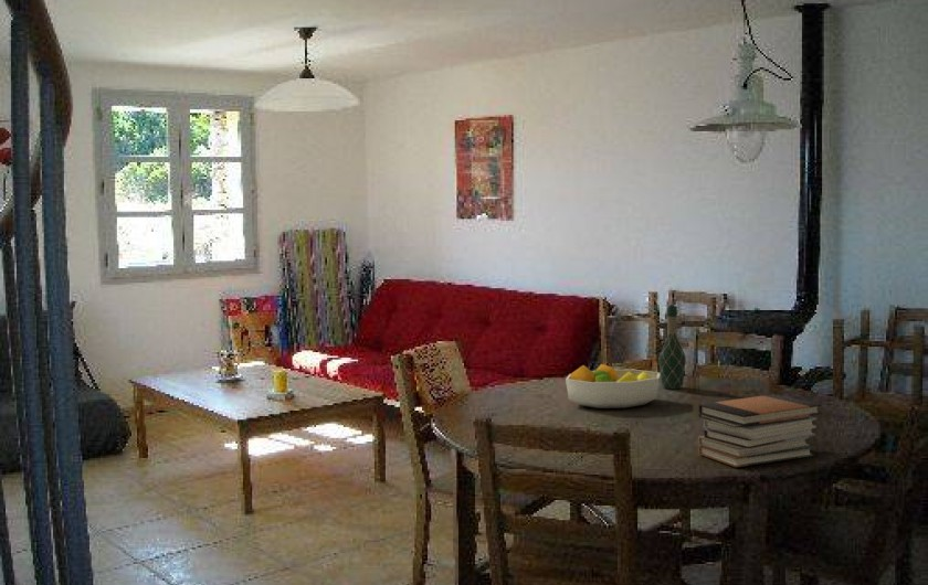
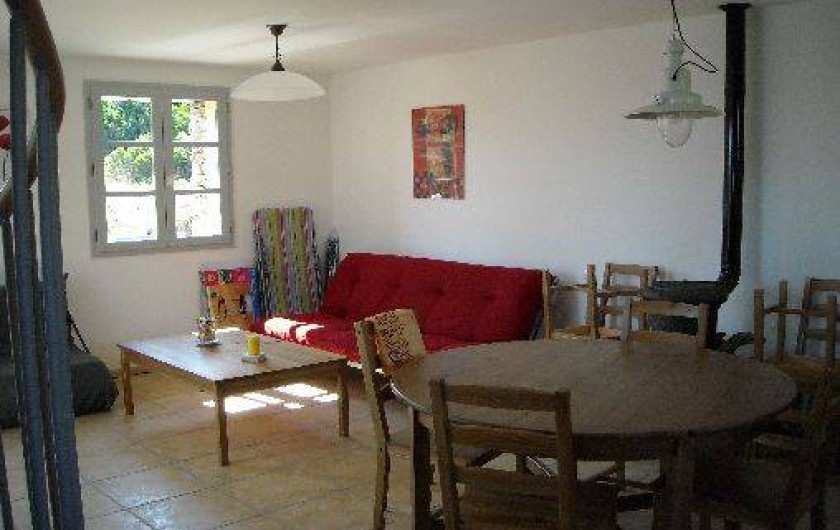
- book stack [697,393,822,468]
- fruit bowl [565,363,661,410]
- wine bottle [657,305,687,390]
